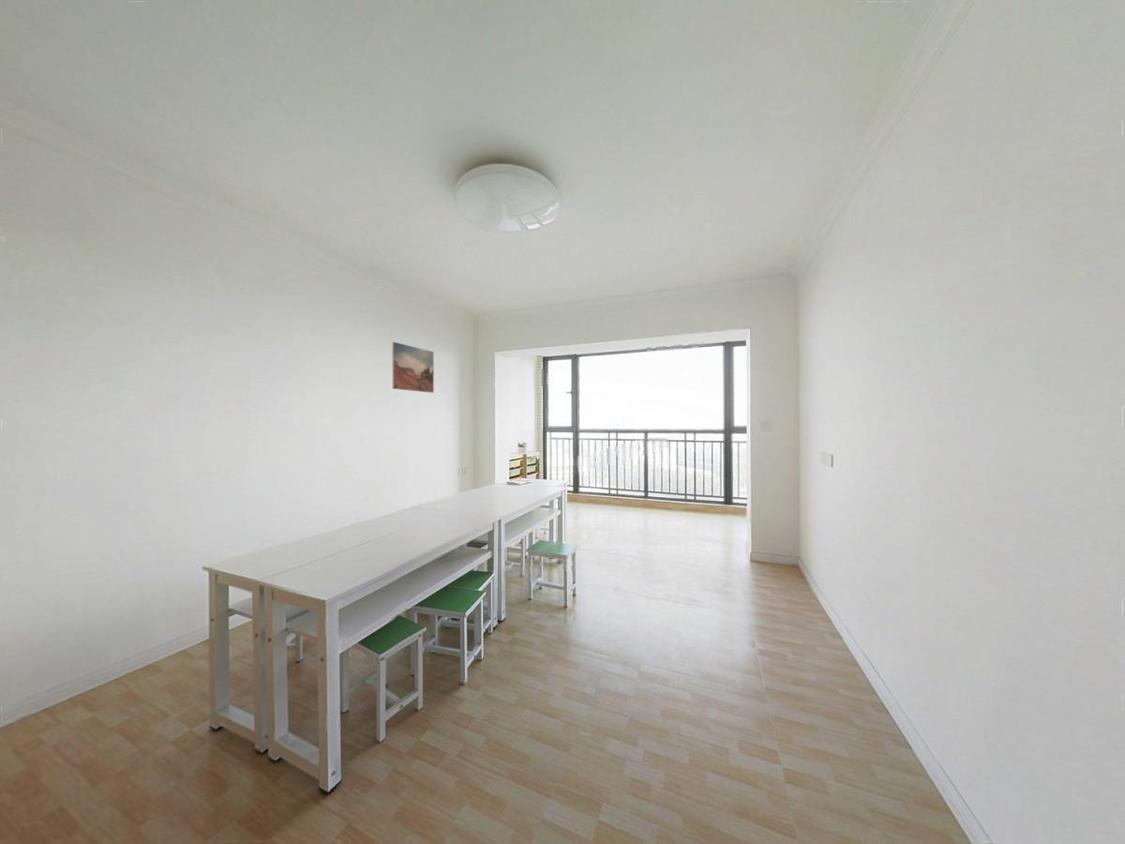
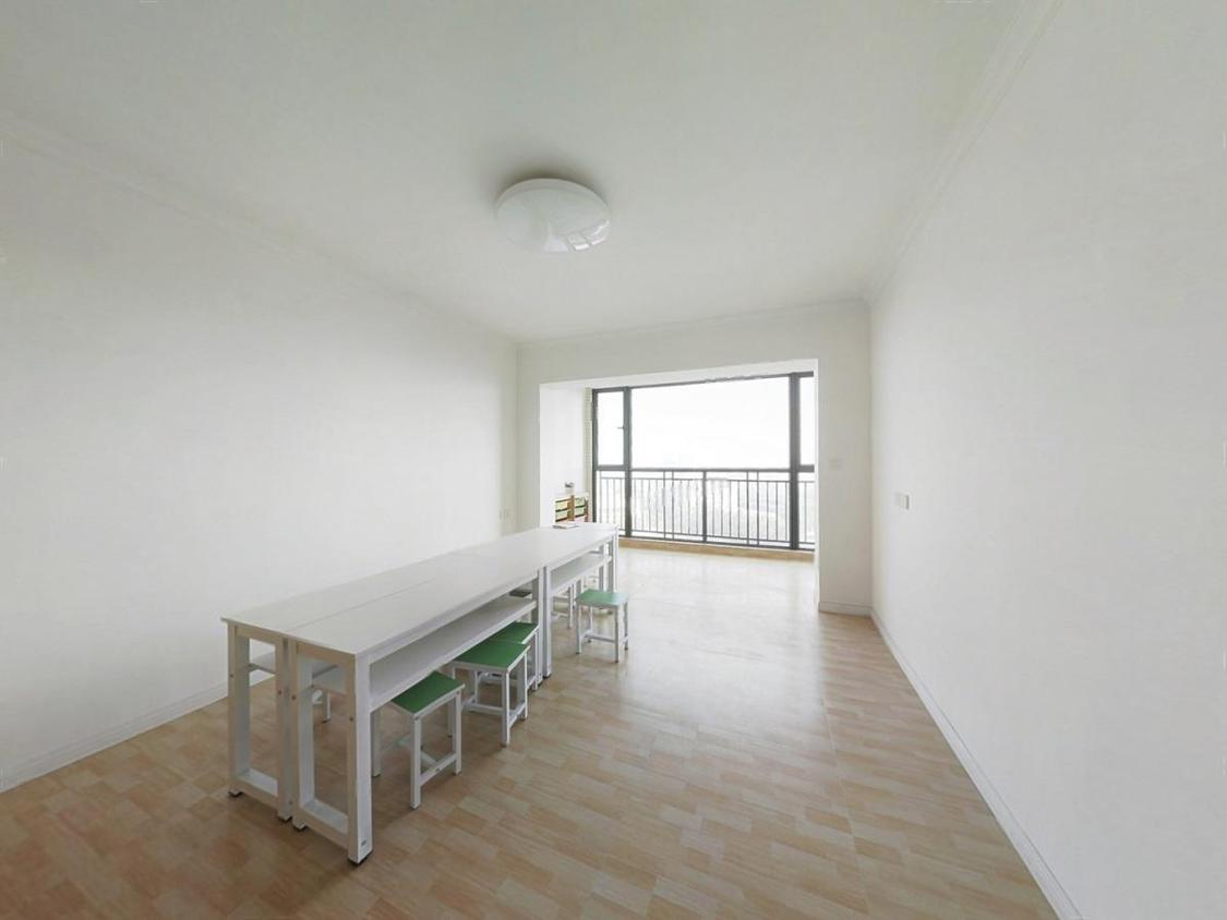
- wall art [391,341,435,394]
